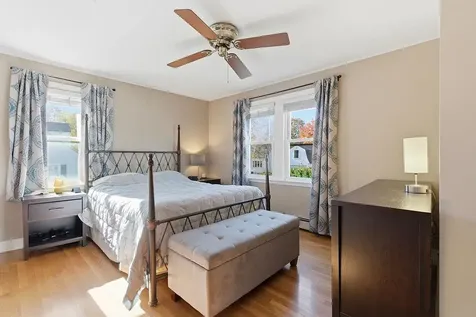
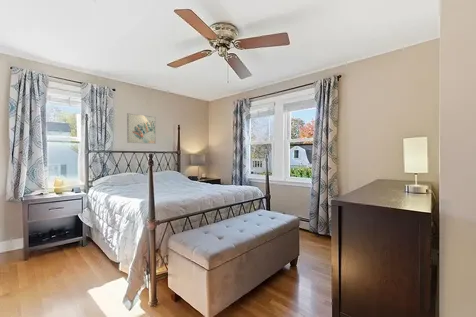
+ wall art [126,112,157,145]
